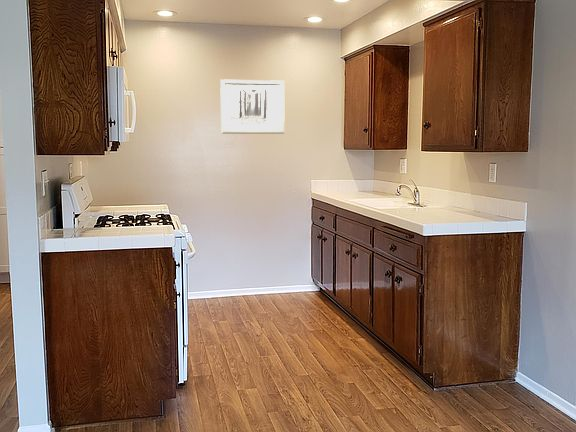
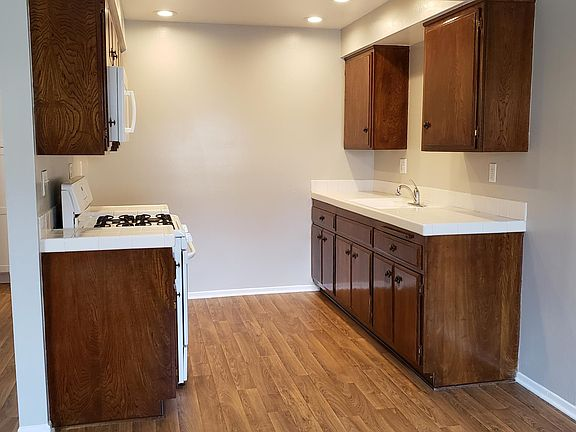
- wall art [219,78,286,135]
